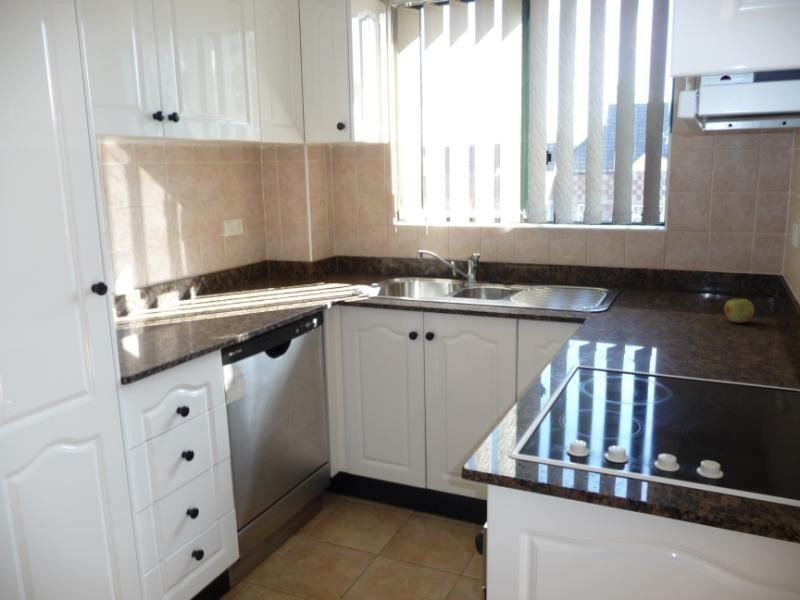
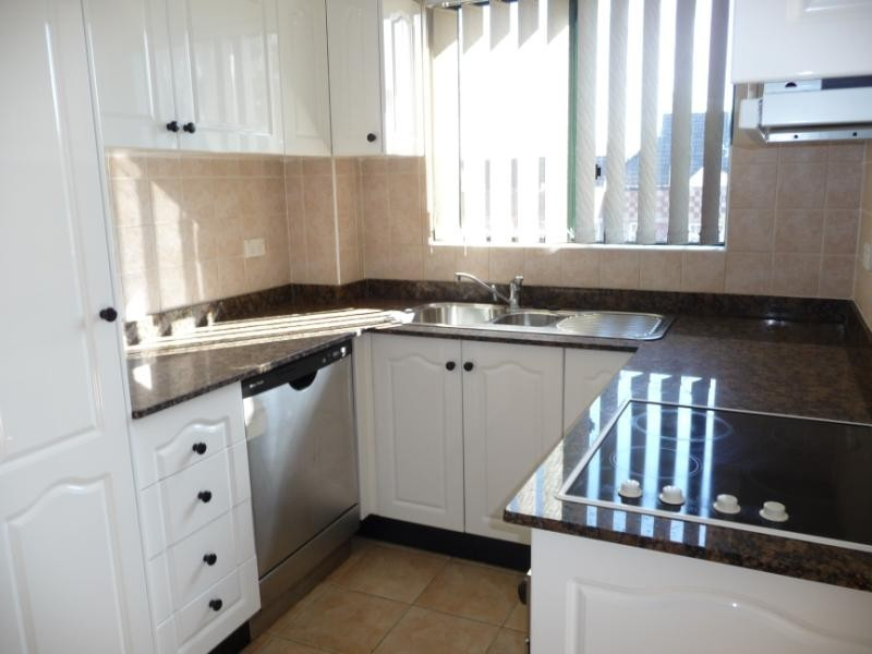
- apple [723,297,755,324]
